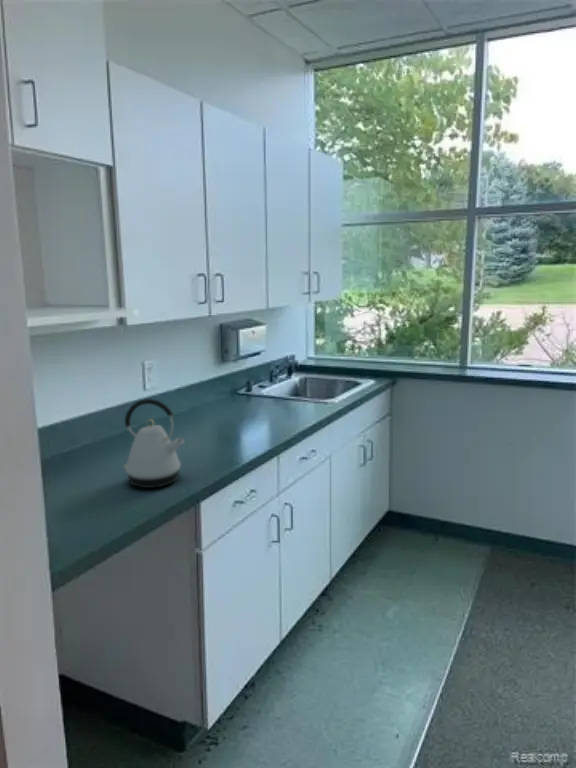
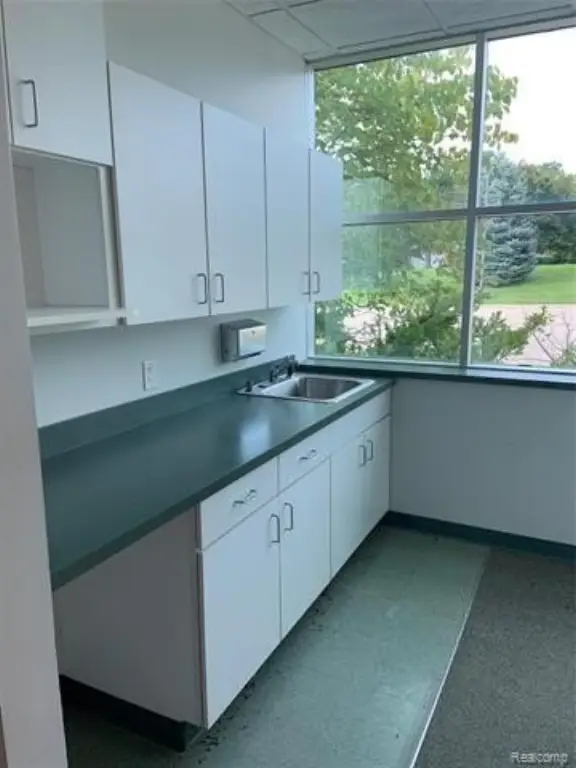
- kettle [123,398,185,489]
